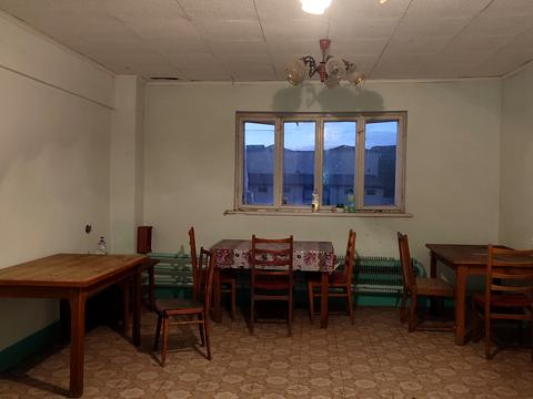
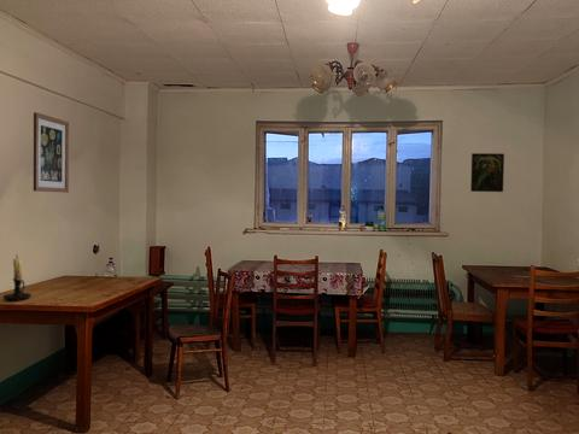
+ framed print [469,152,505,193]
+ wall art [33,111,70,194]
+ candle holder [2,251,33,303]
